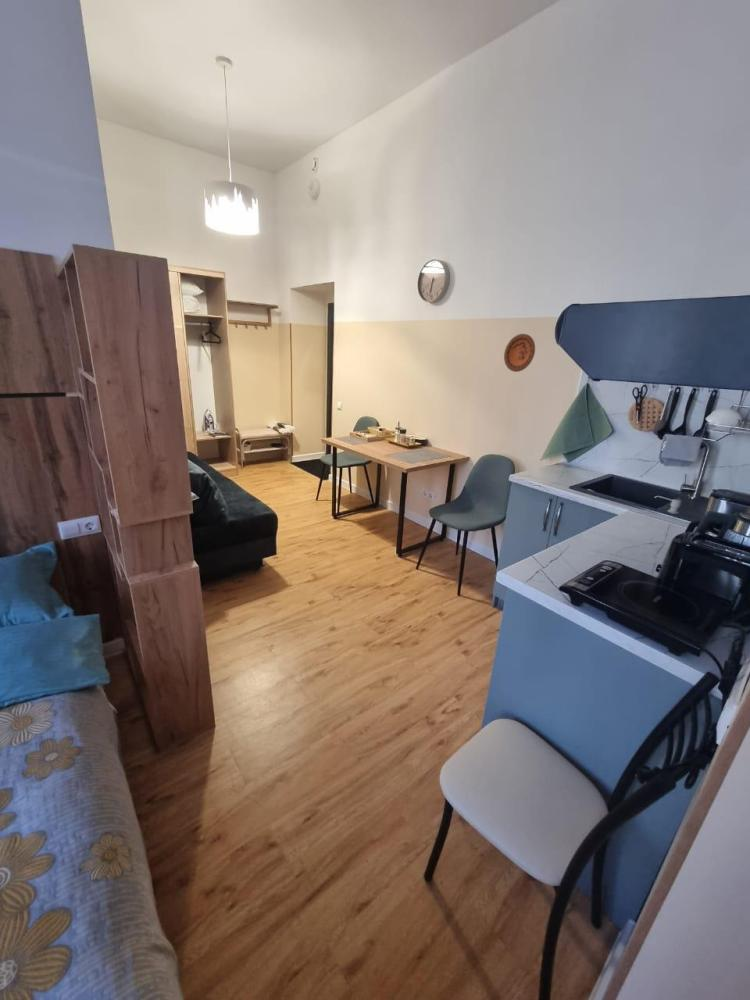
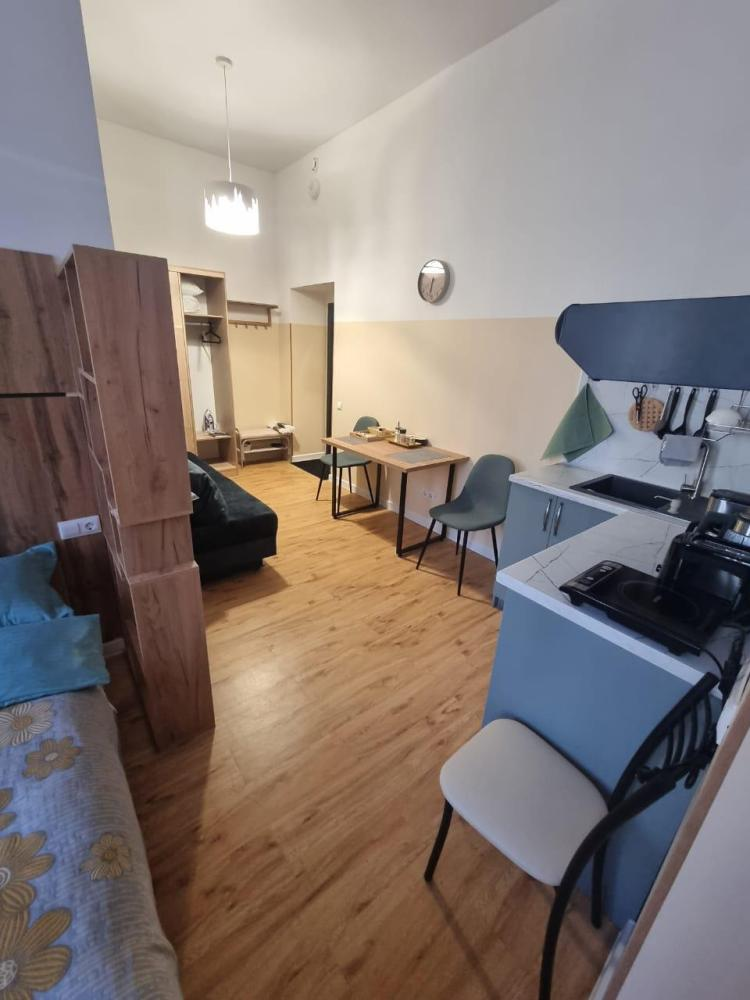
- decorative plate [503,333,536,373]
